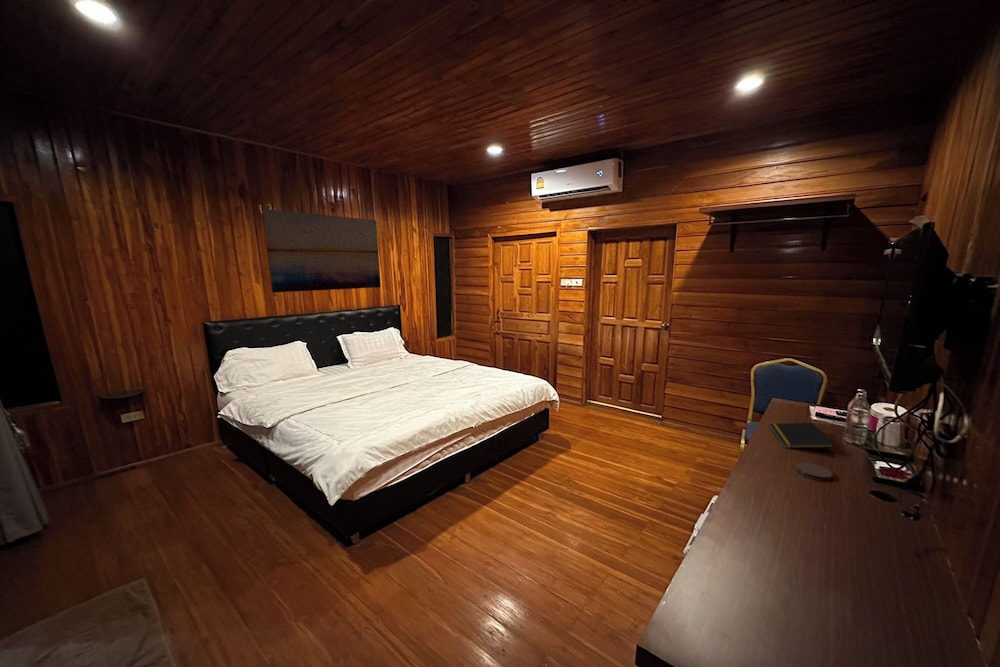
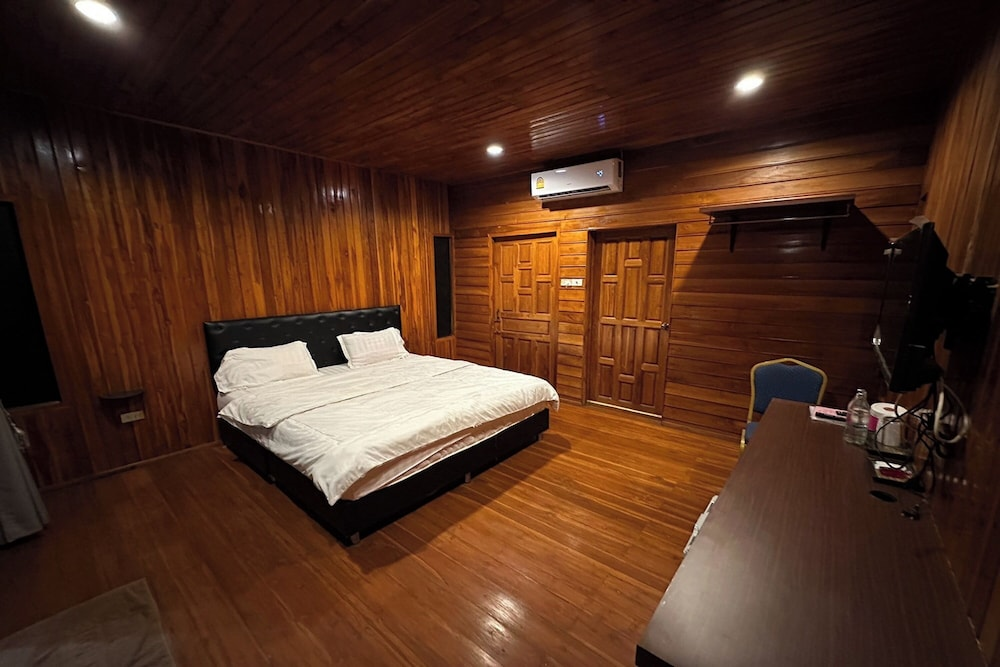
- coaster [795,462,833,482]
- notepad [769,421,835,449]
- wall art [262,208,382,294]
